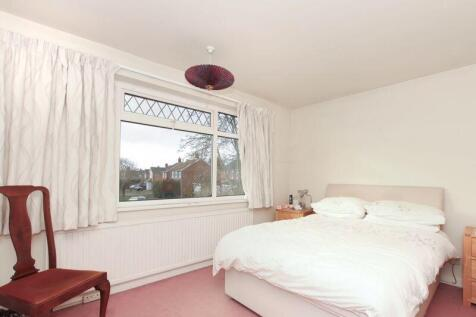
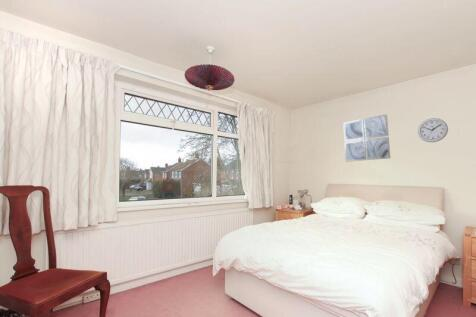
+ wall clock [417,117,449,143]
+ wall art [342,114,391,163]
